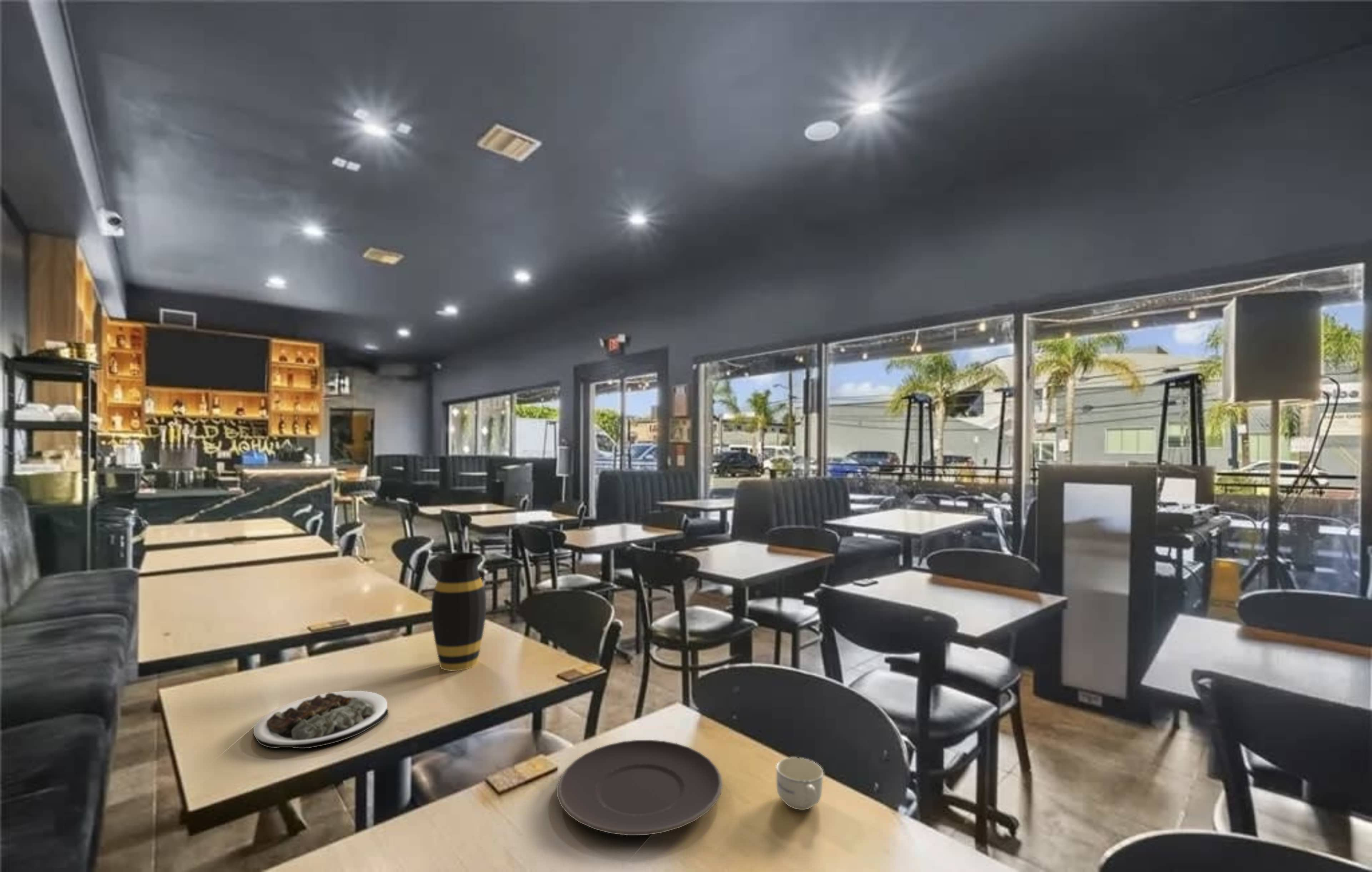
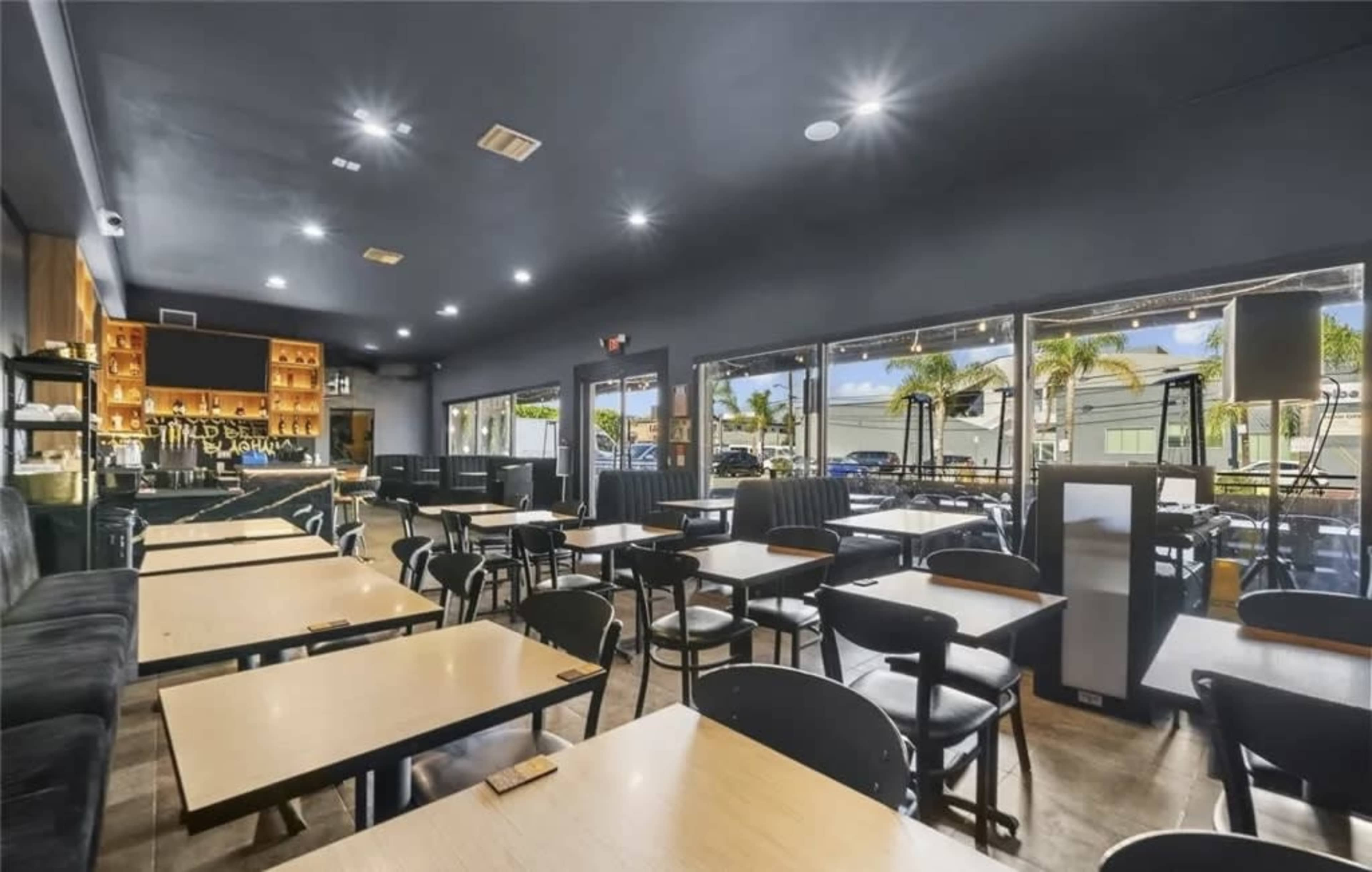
- vase [431,553,487,672]
- cup [776,757,824,810]
- plate [557,739,723,836]
- plate [253,690,389,749]
